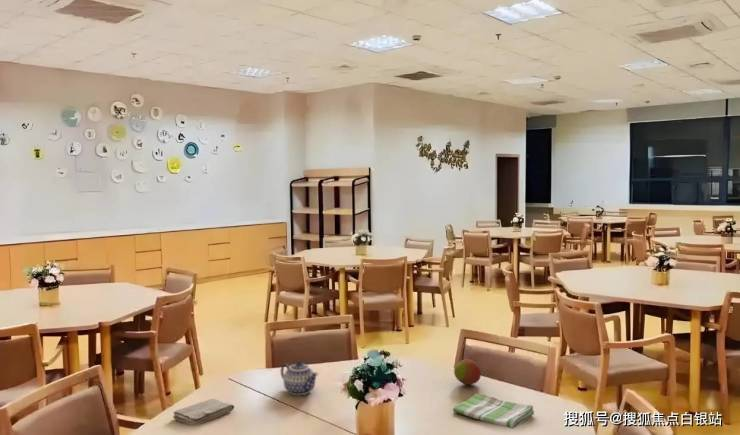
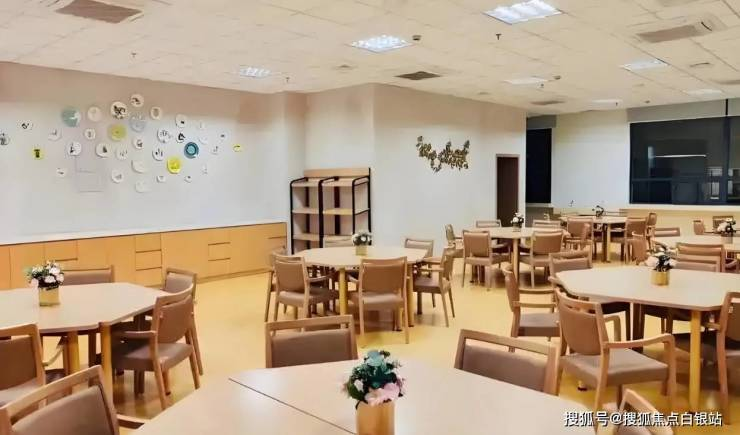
- fruit [453,358,482,386]
- dish towel [452,393,535,430]
- teapot [280,360,319,396]
- washcloth [172,398,235,426]
